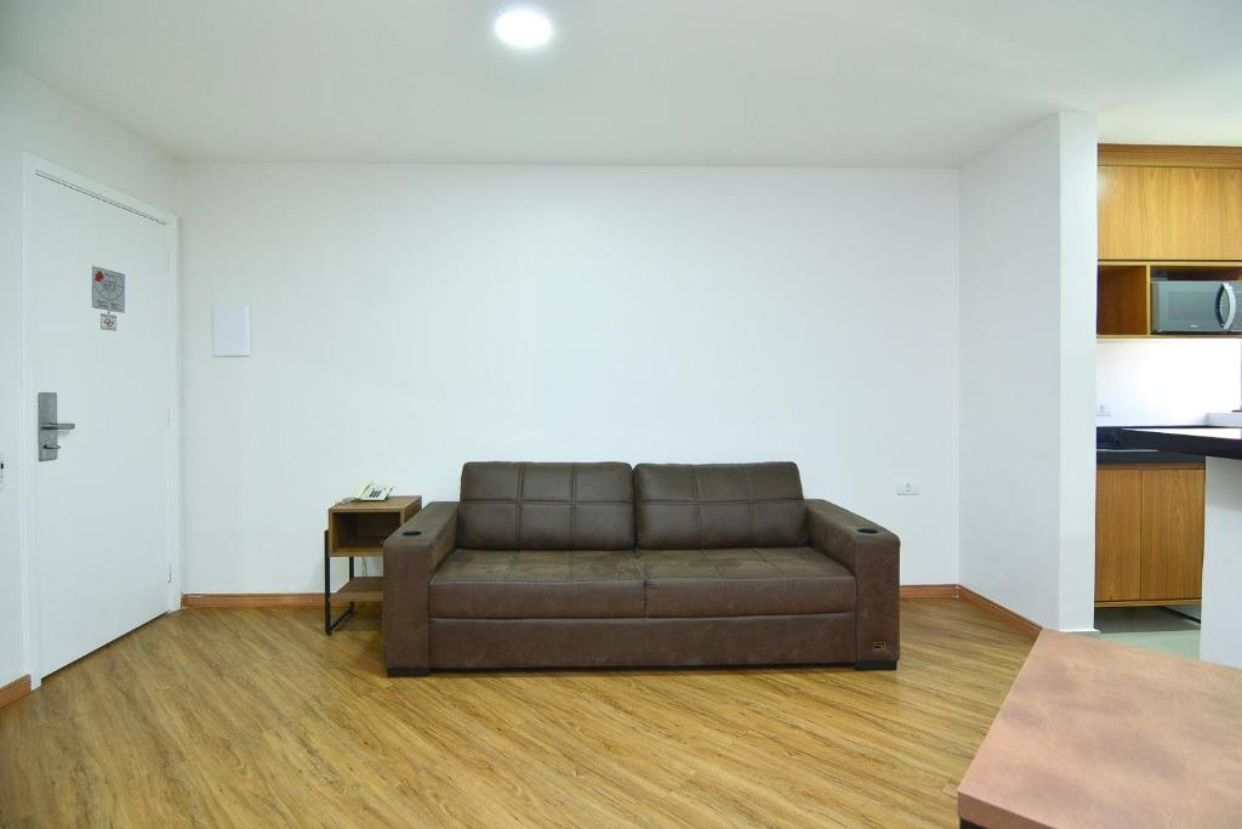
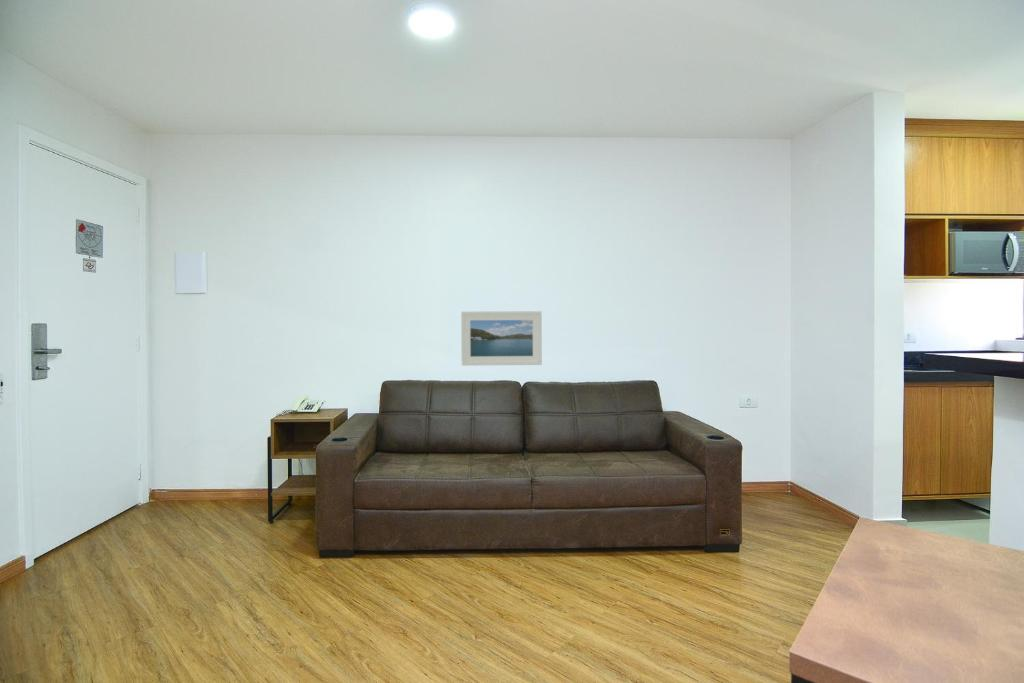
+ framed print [460,310,543,367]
